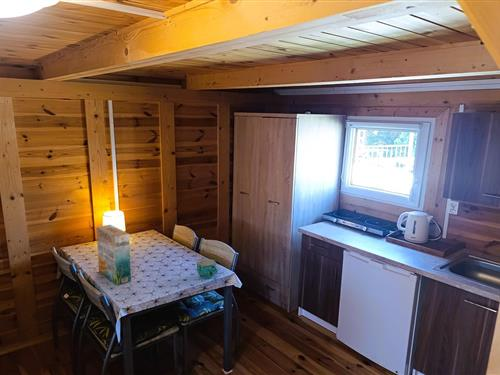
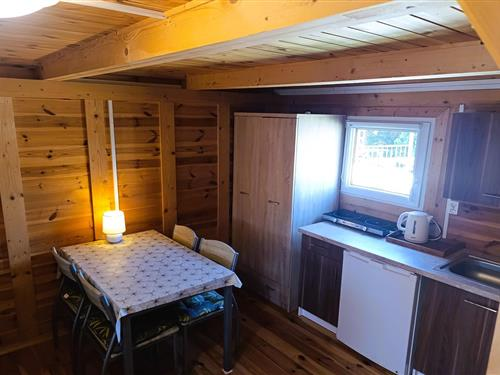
- cereal box [96,224,132,286]
- cup [196,258,218,280]
